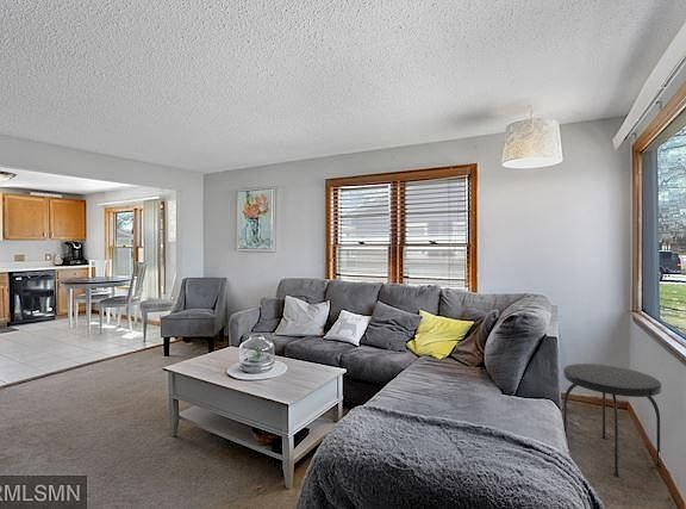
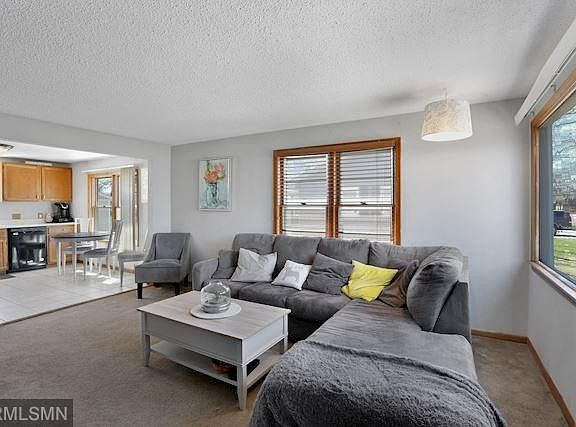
- side table [562,362,663,478]
